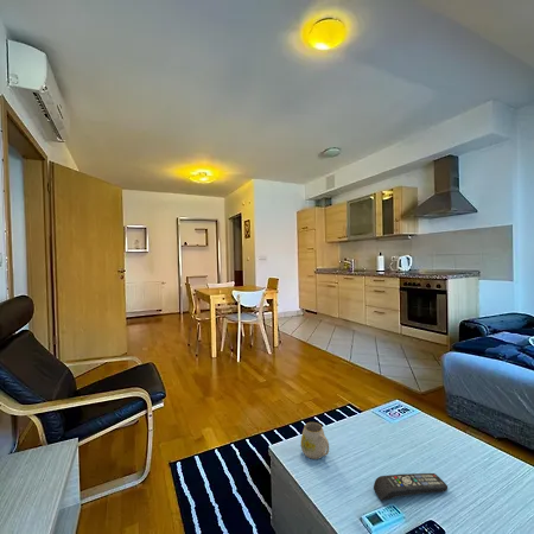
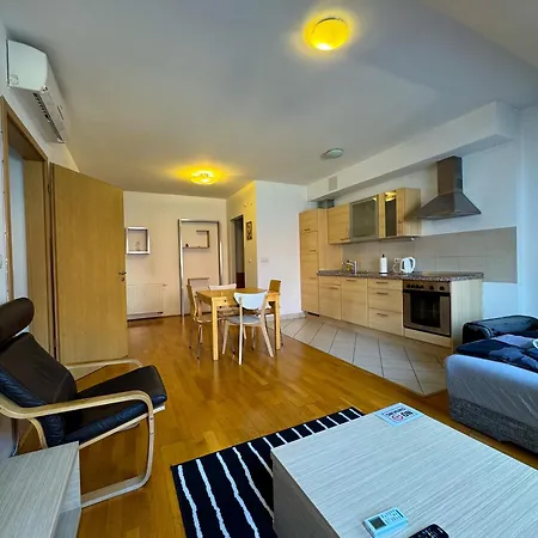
- remote control [373,472,449,502]
- mug [300,421,330,460]
